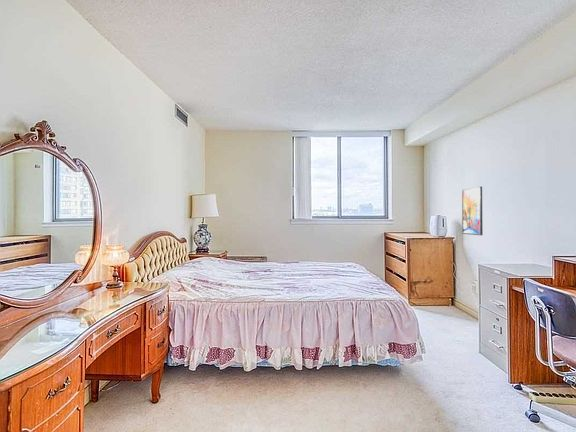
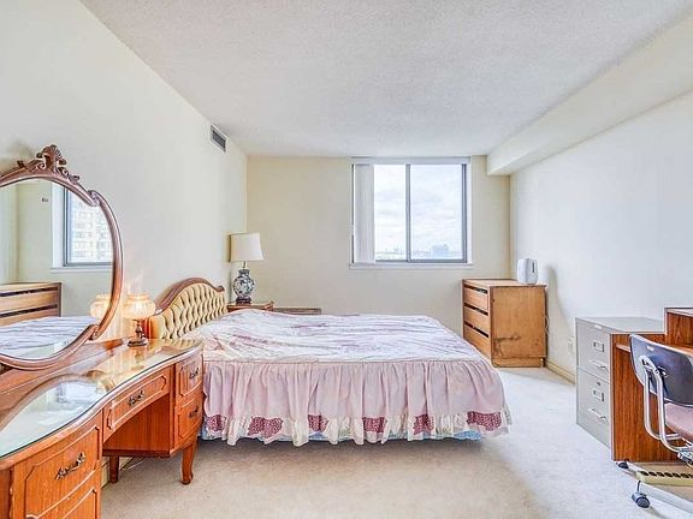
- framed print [461,185,484,236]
